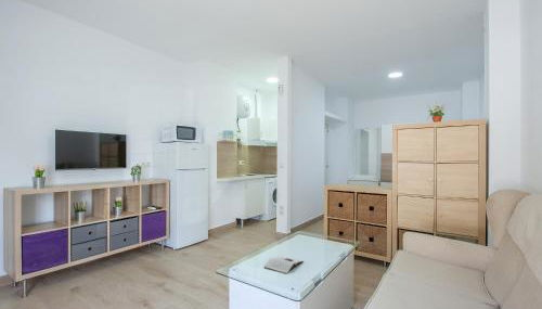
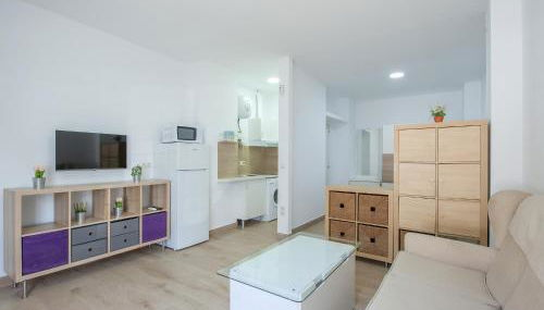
- magazine [263,255,305,274]
